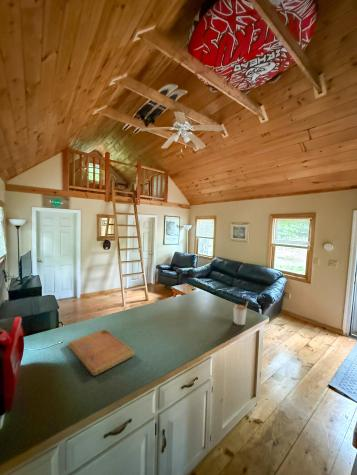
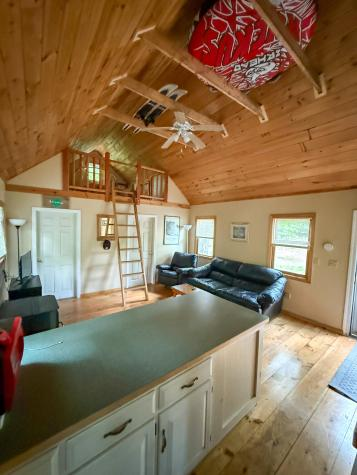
- cutting board [67,328,136,377]
- utensil holder [230,300,249,326]
